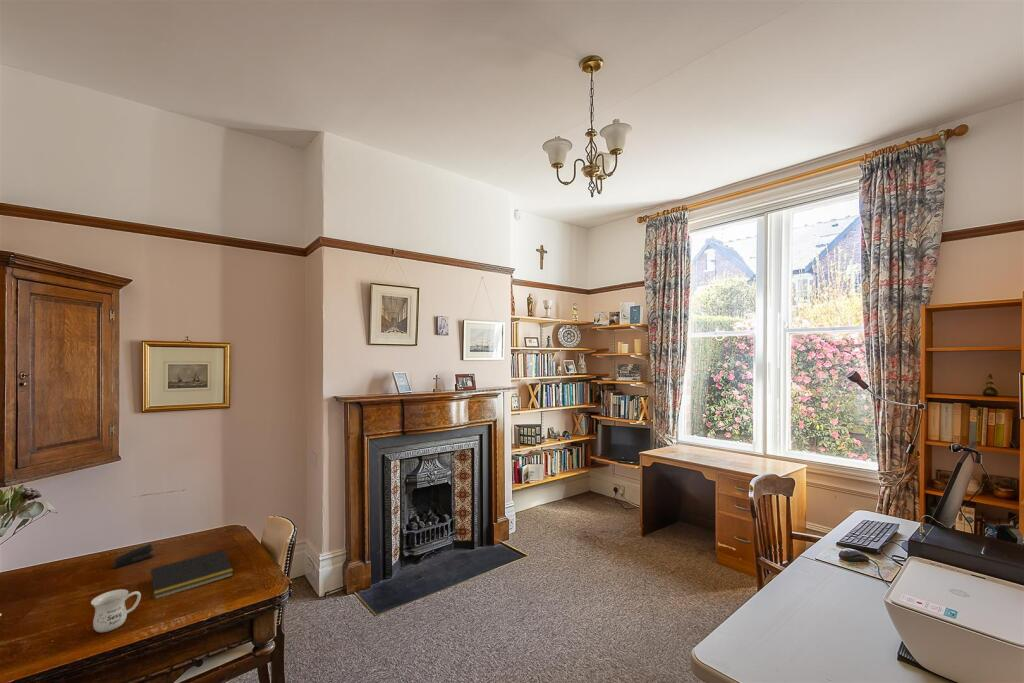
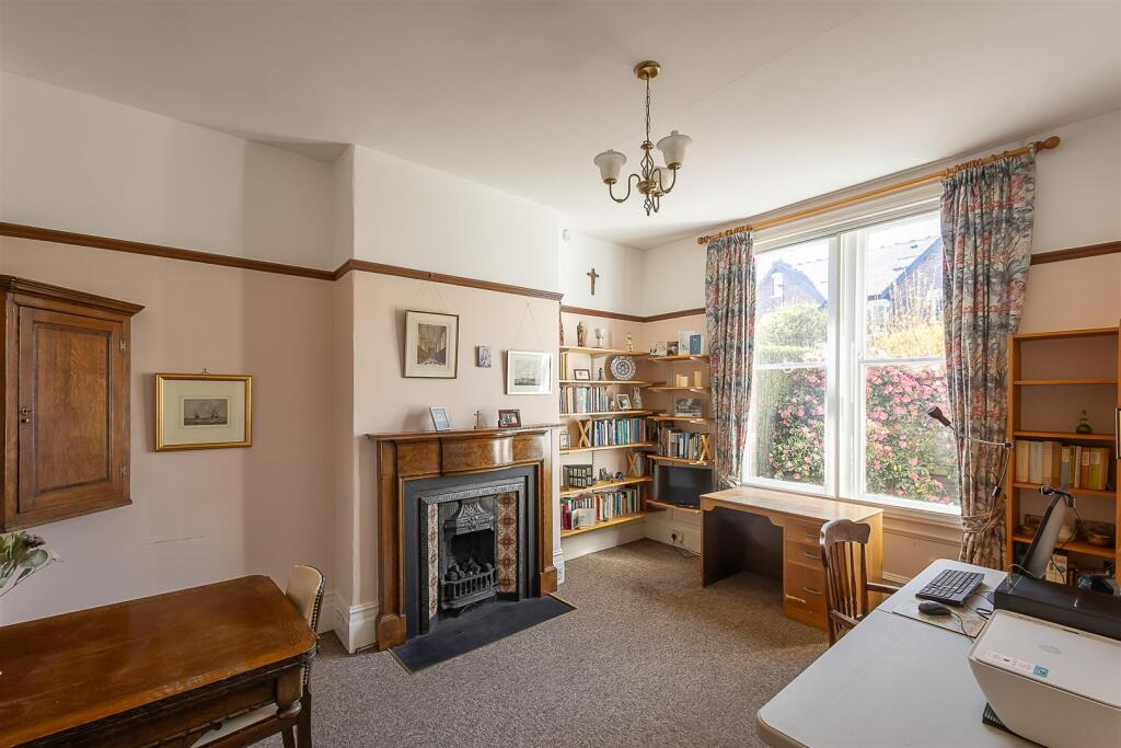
- notepad [148,548,234,600]
- stapler [111,543,155,569]
- mug [90,588,142,633]
